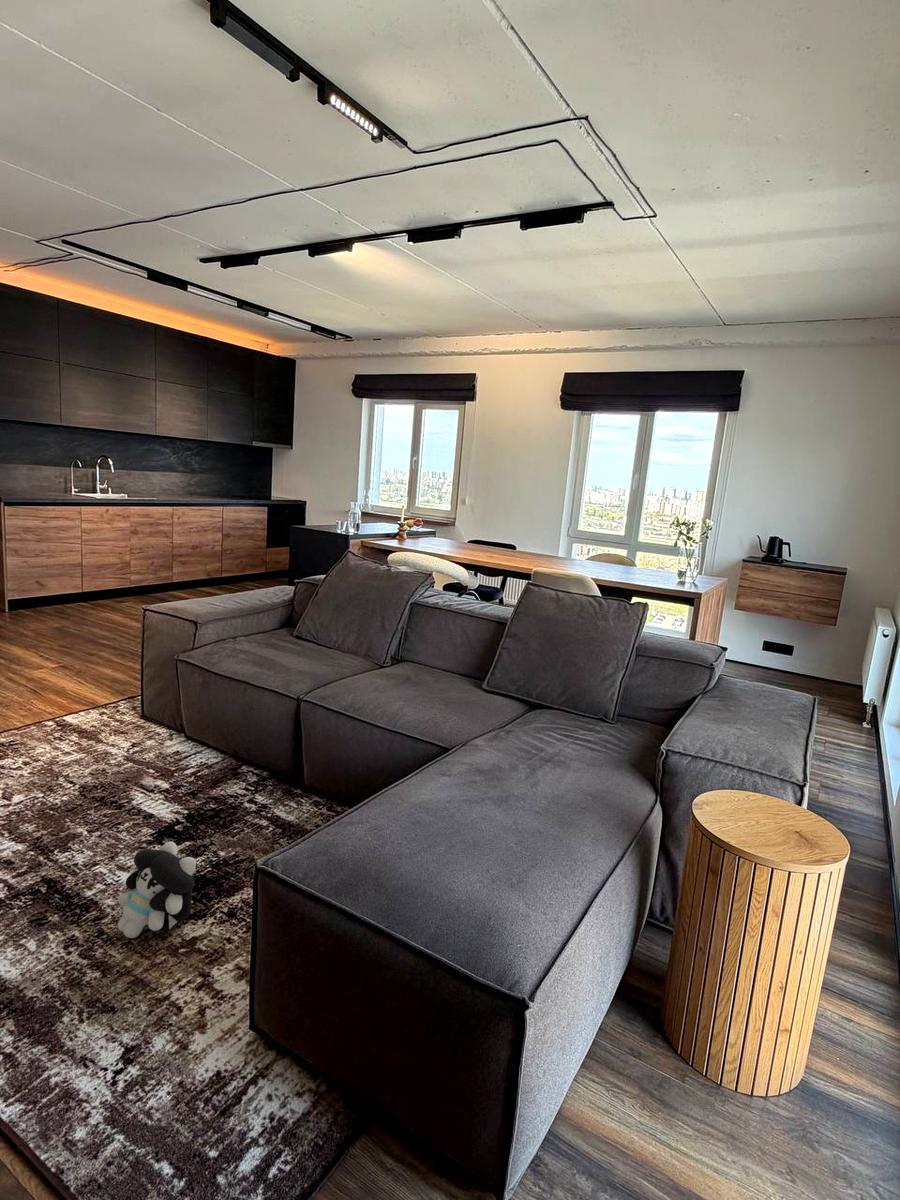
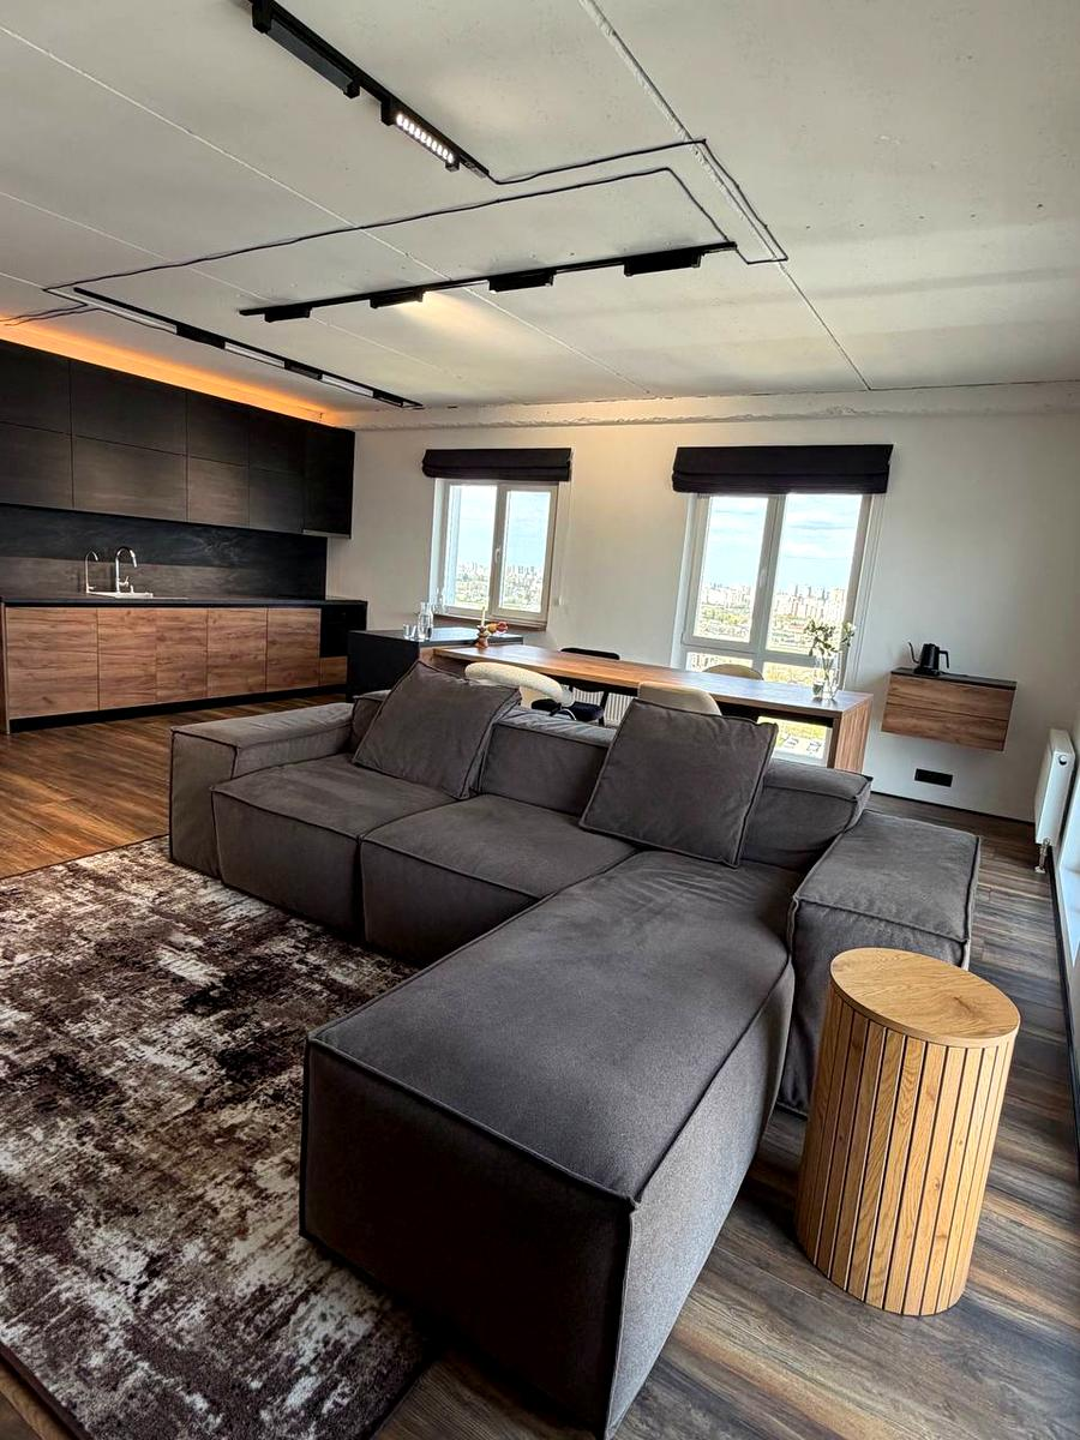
- plush toy [117,841,197,939]
